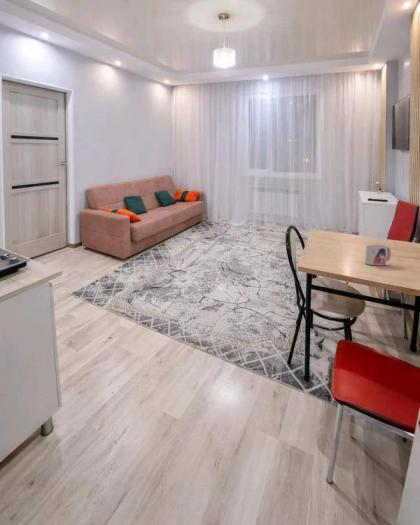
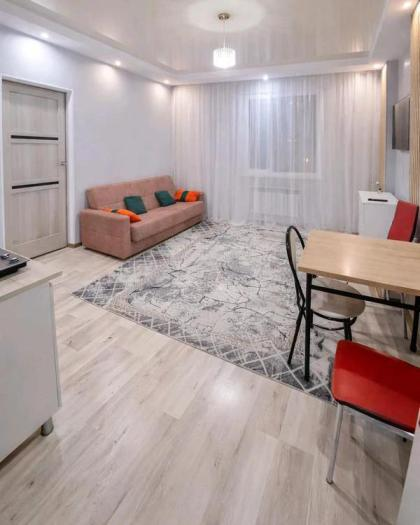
- mug [364,244,392,266]
